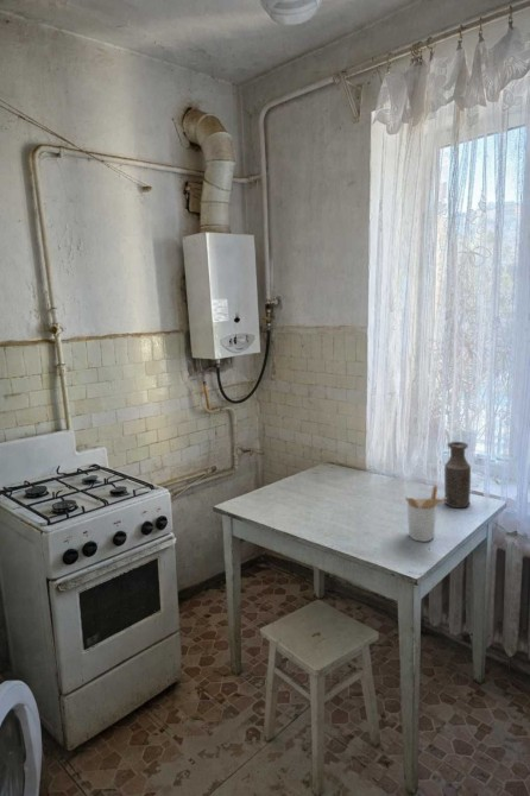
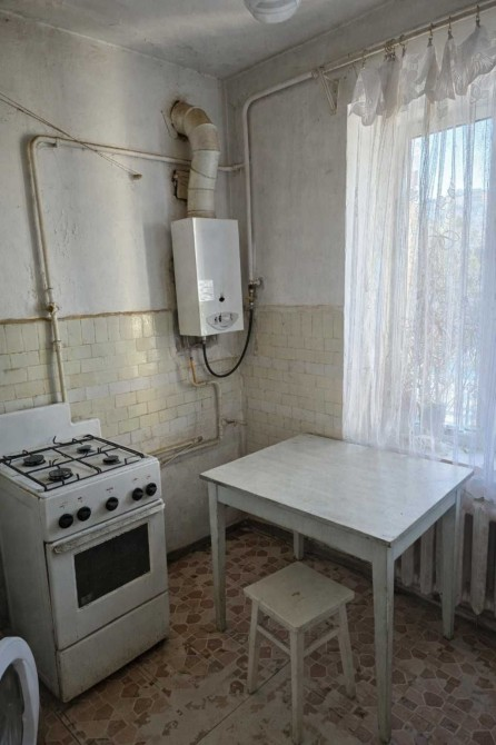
- utensil holder [404,484,447,543]
- bottle [443,441,472,508]
